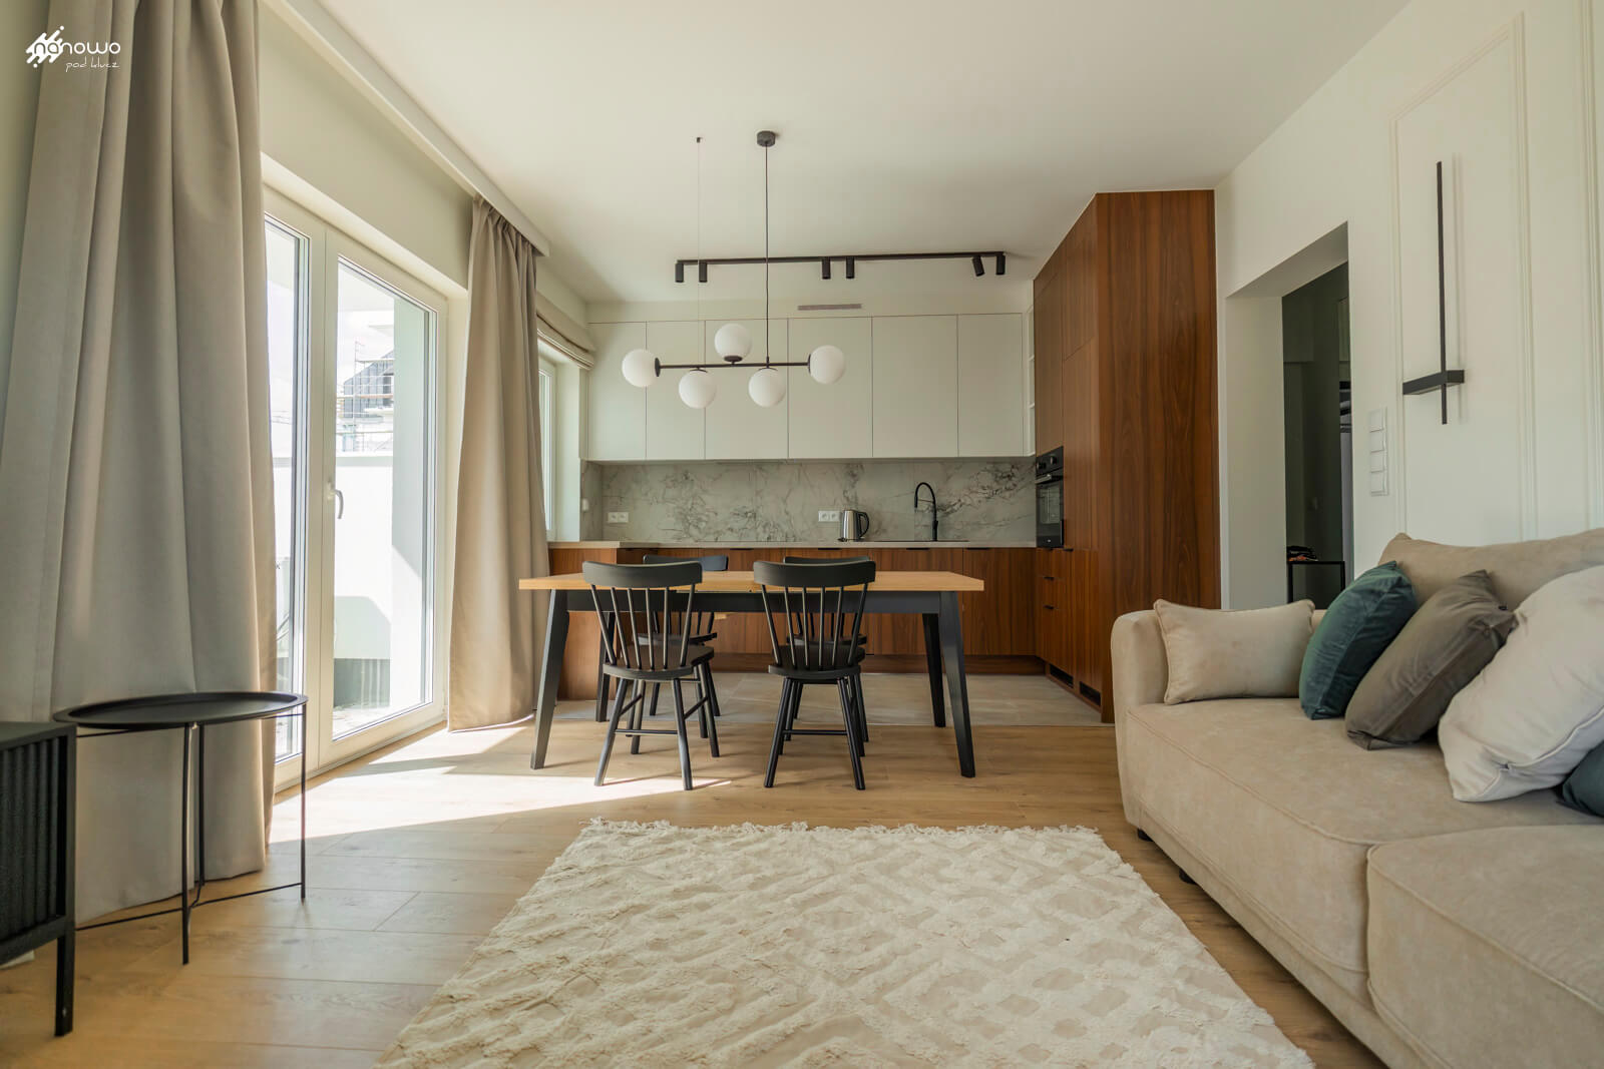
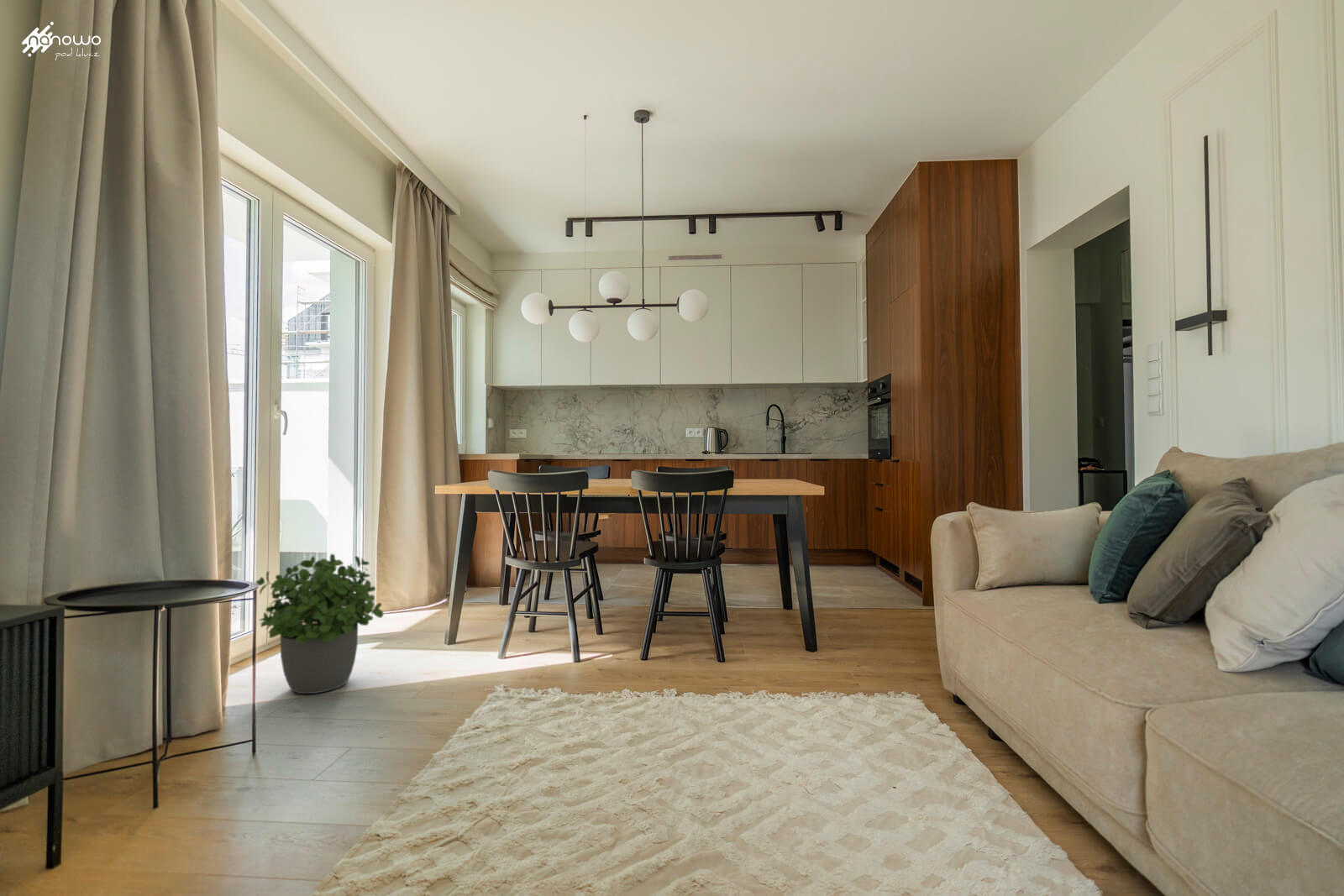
+ potted plant [255,553,384,694]
